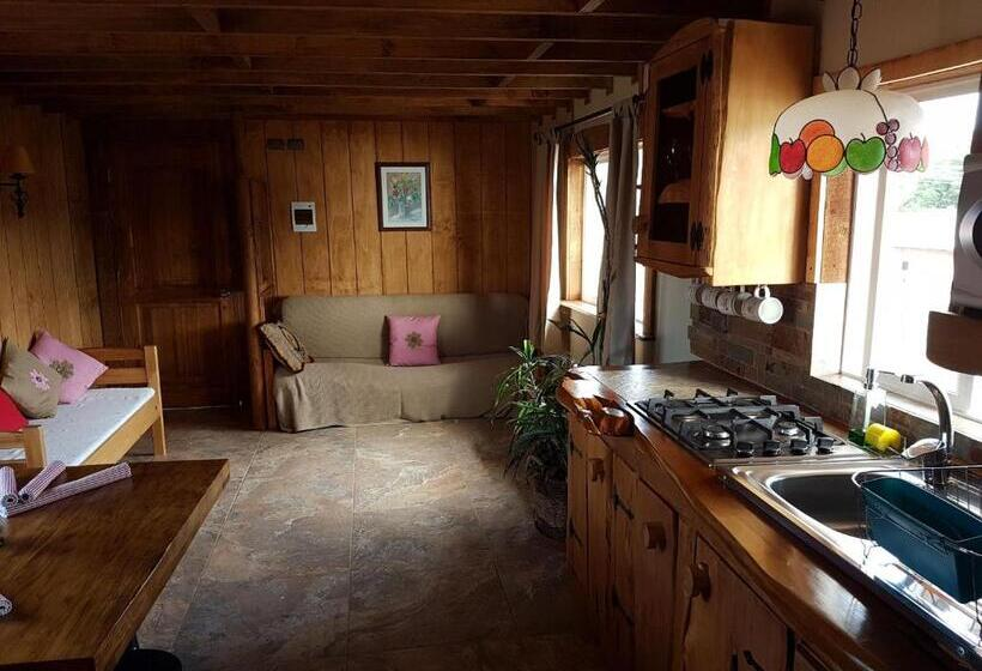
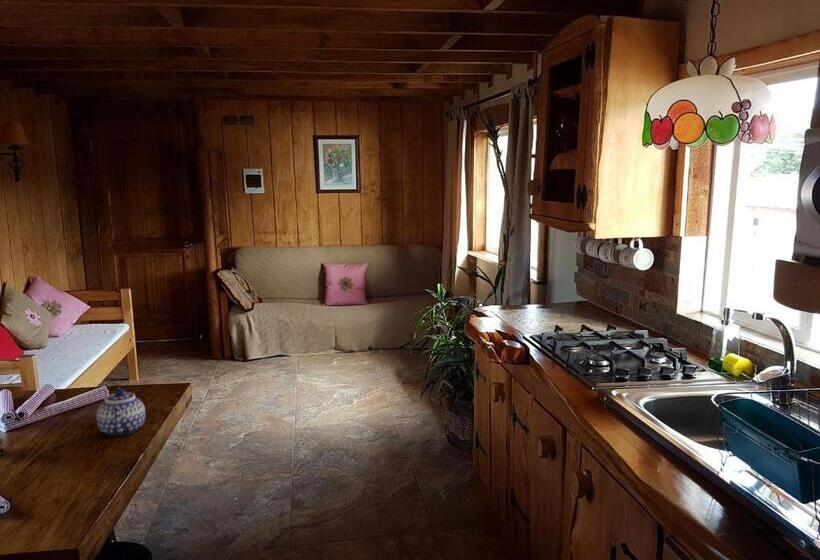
+ teapot [95,387,146,437]
